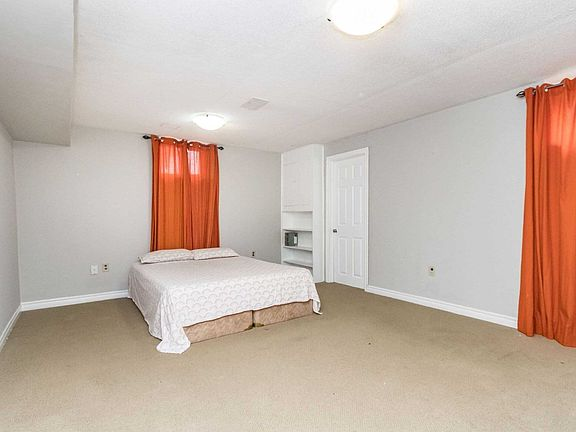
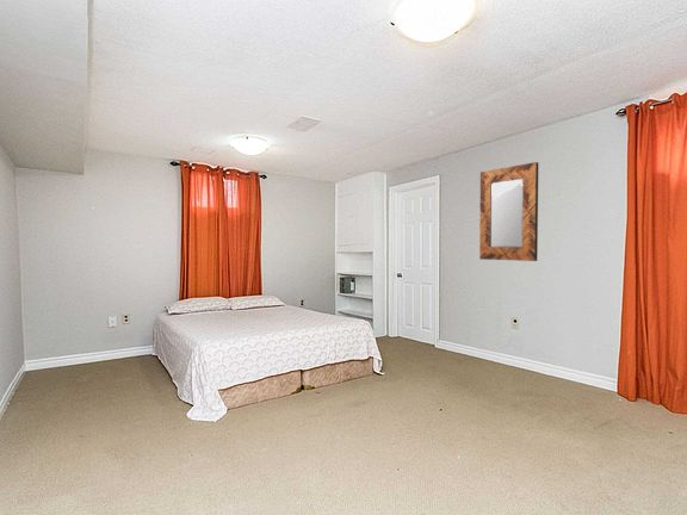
+ home mirror [478,161,539,262]
